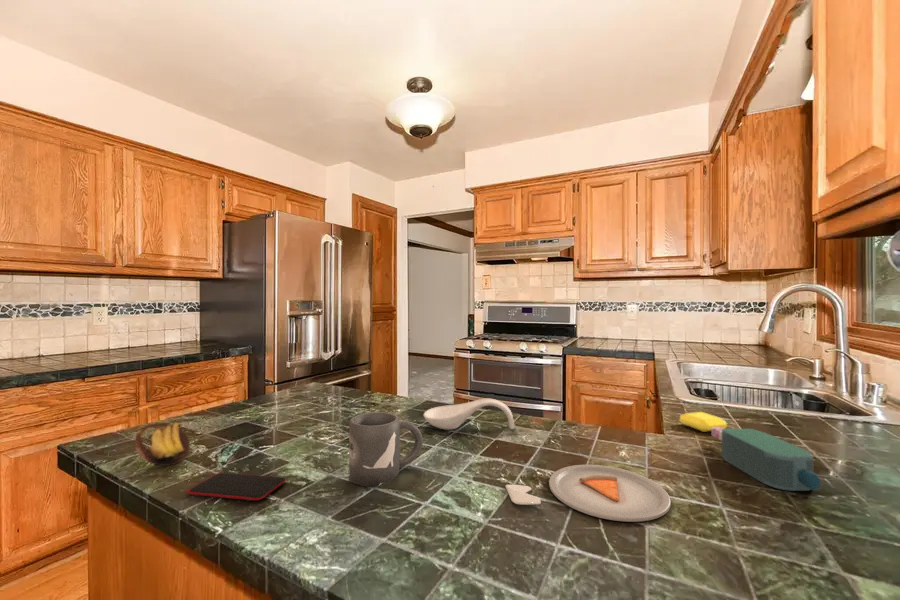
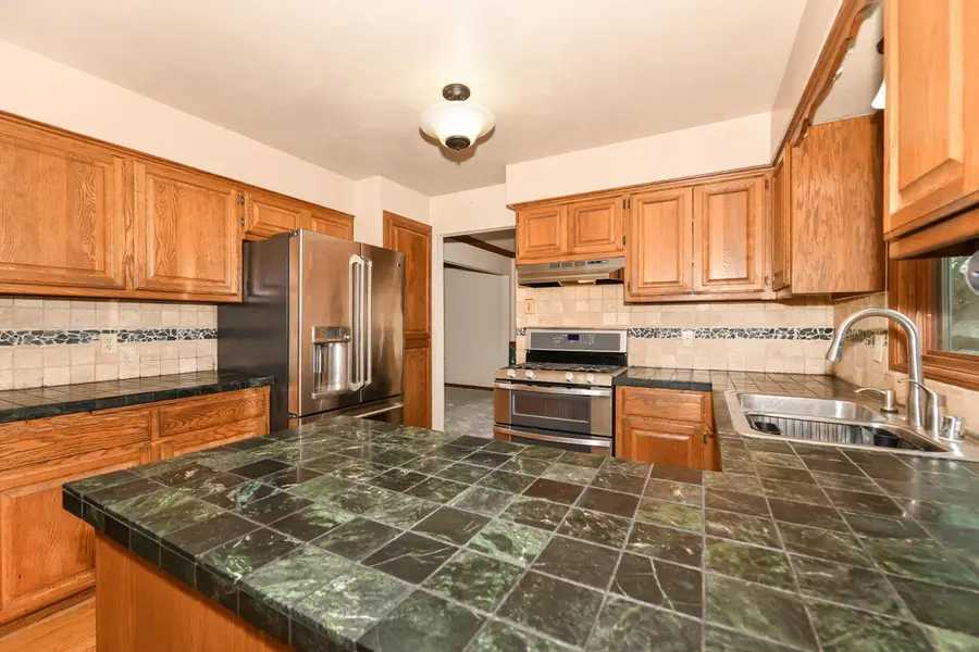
- smartphone [184,471,287,501]
- soap bar [679,411,728,433]
- banana [134,421,191,467]
- spoon rest [423,397,515,430]
- mug [348,411,424,487]
- dinner plate [505,464,672,523]
- bottle [711,427,822,492]
